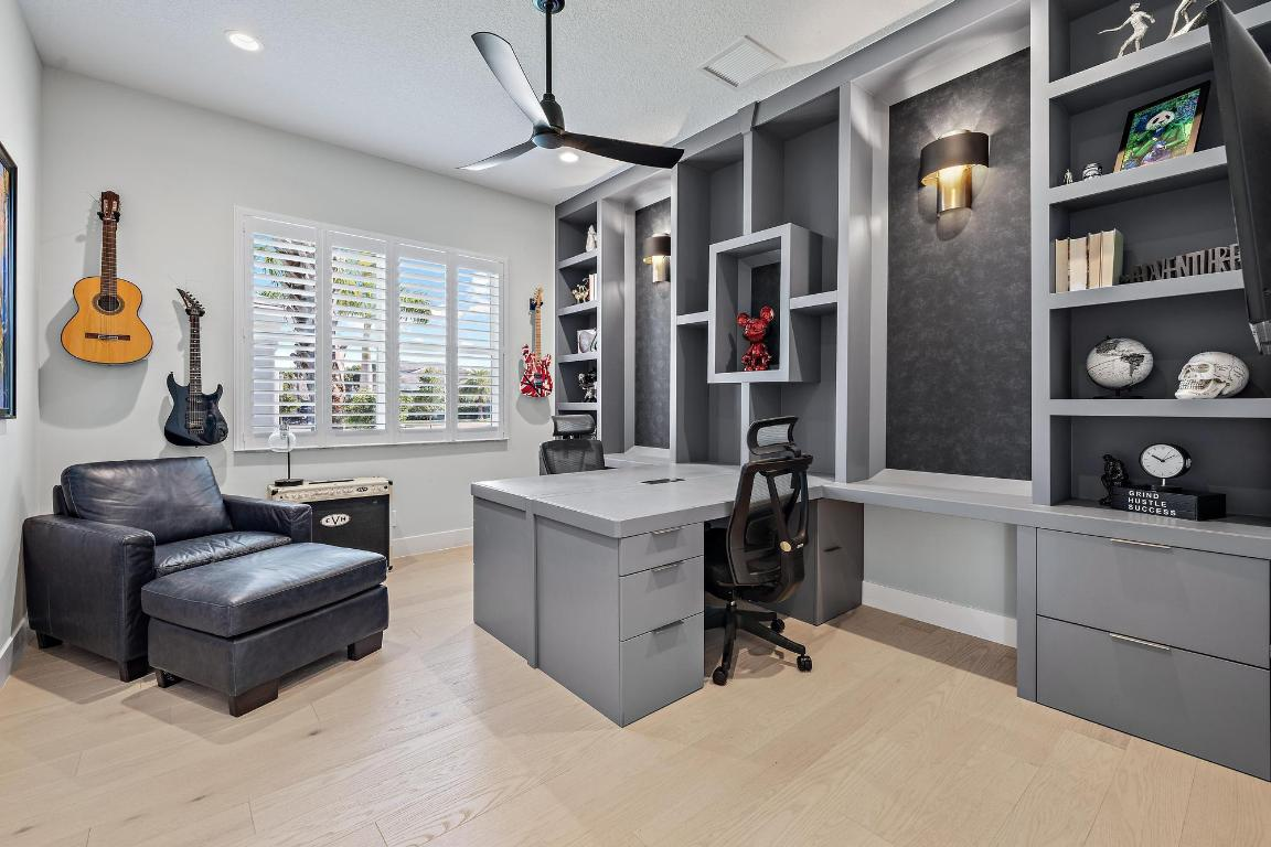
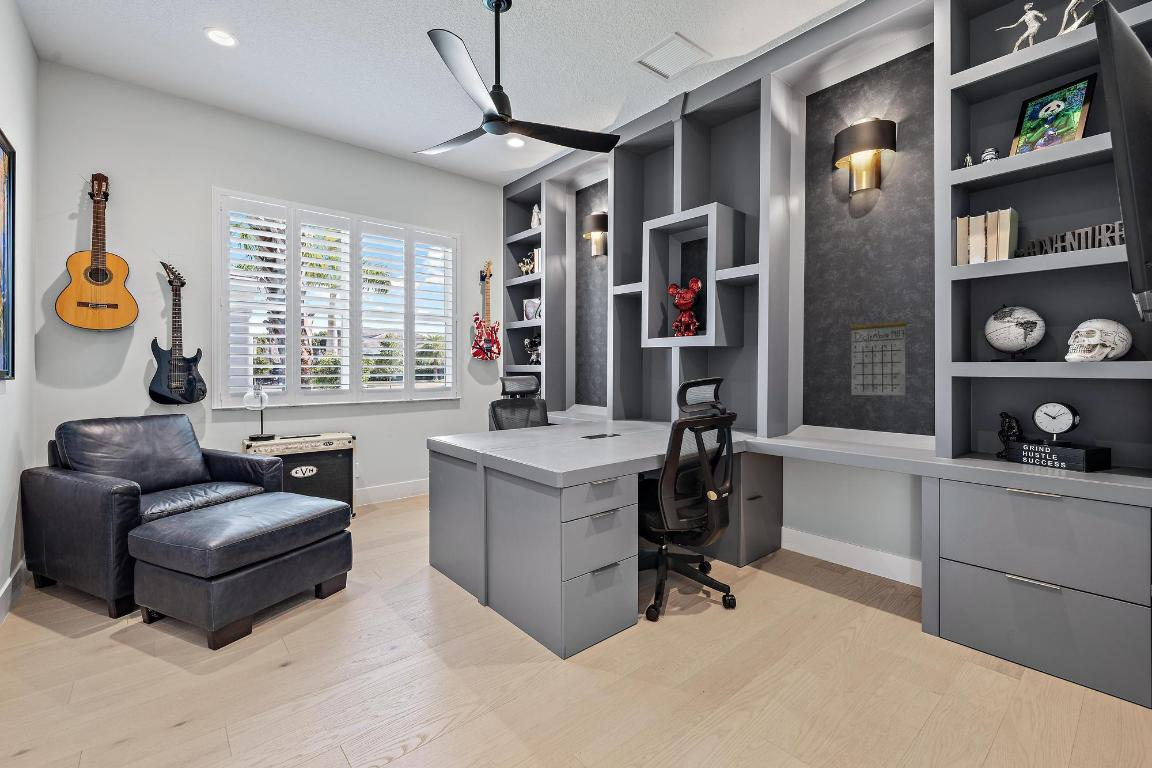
+ calendar [850,306,907,396]
